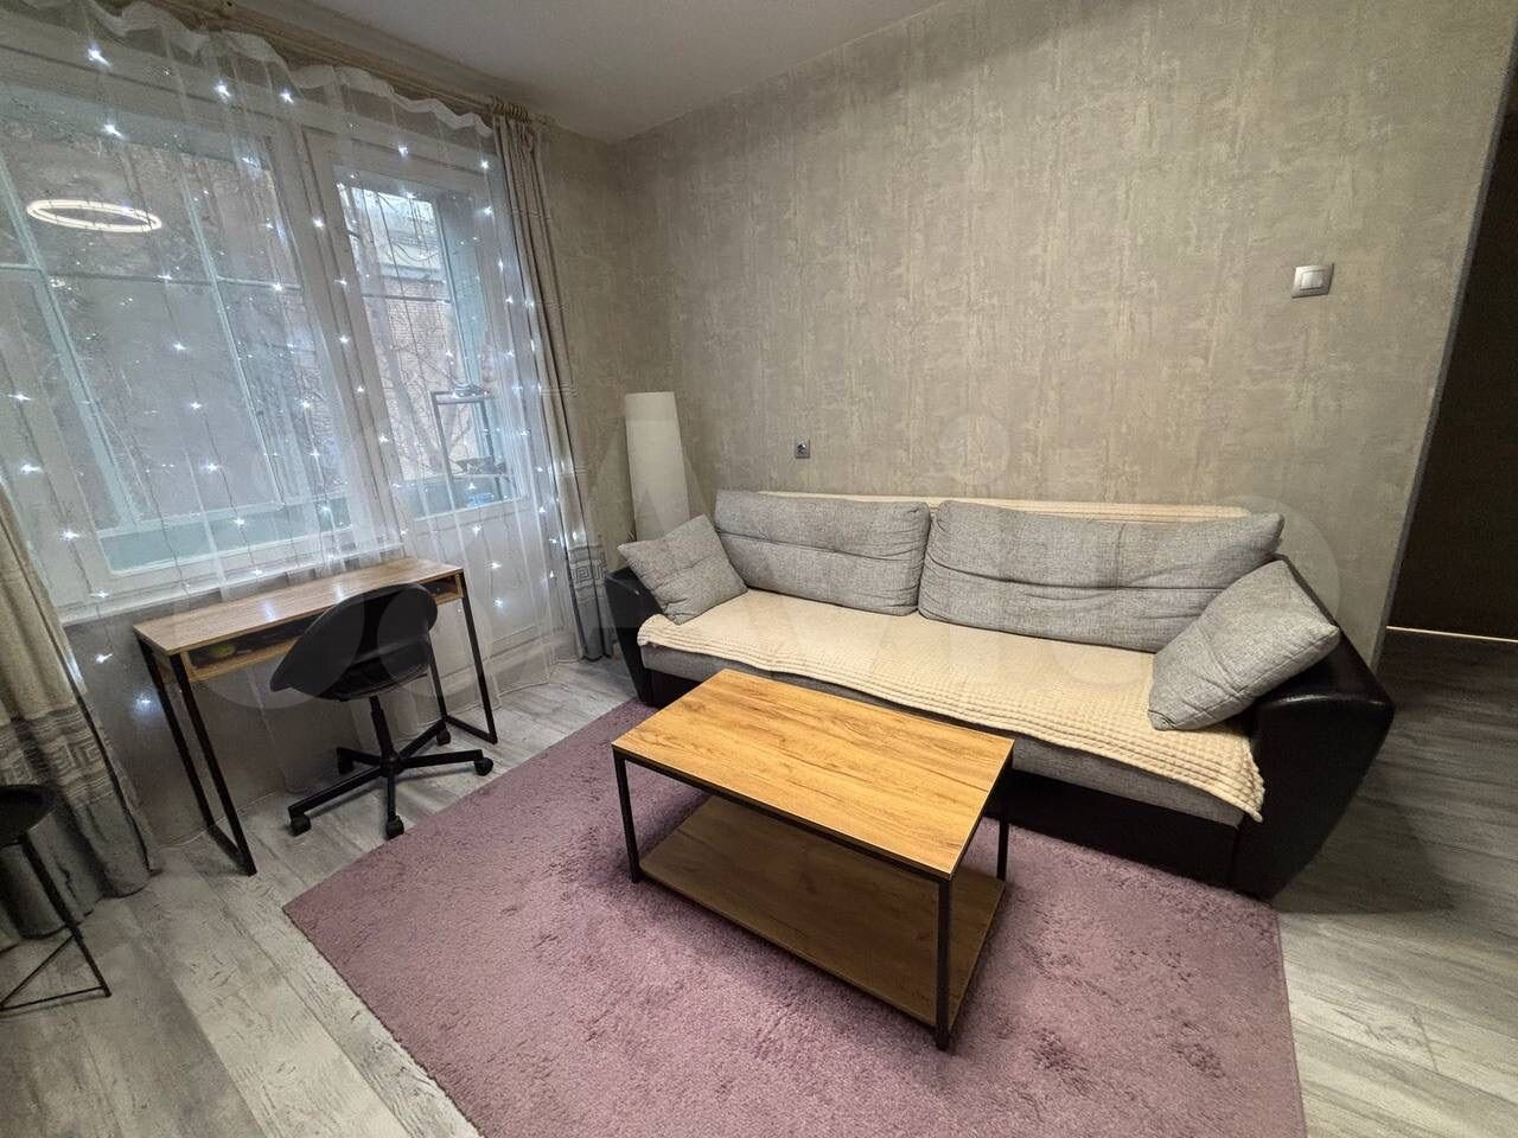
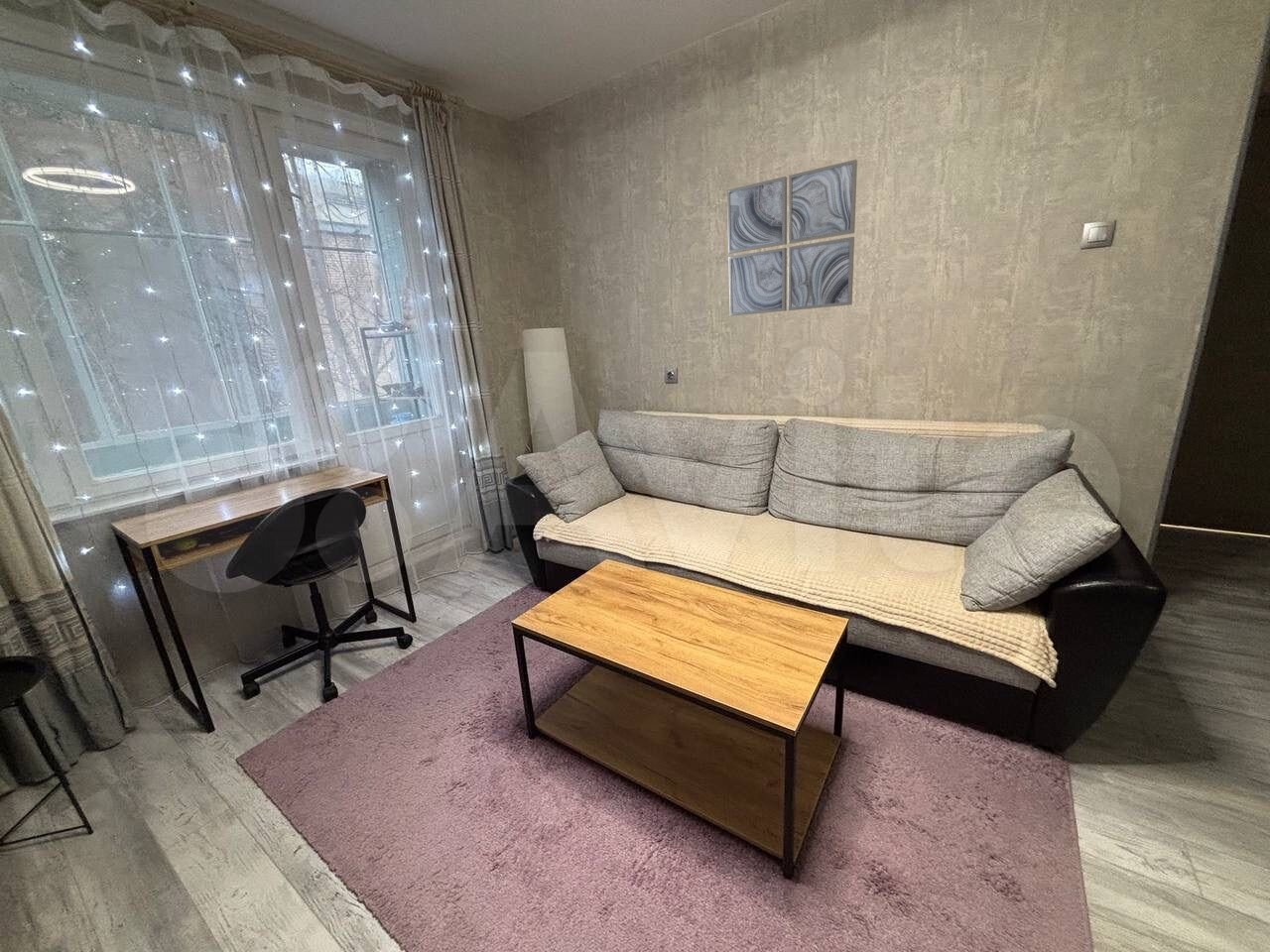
+ wall art [726,159,858,317]
